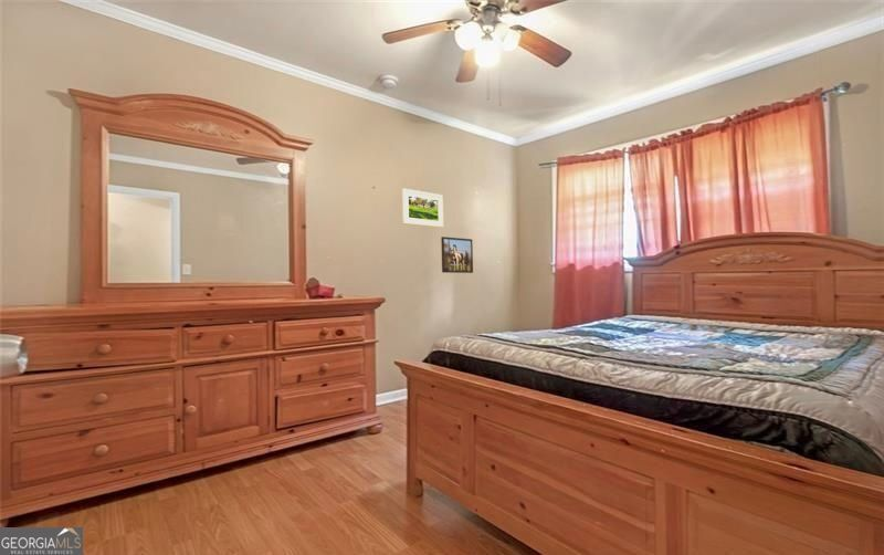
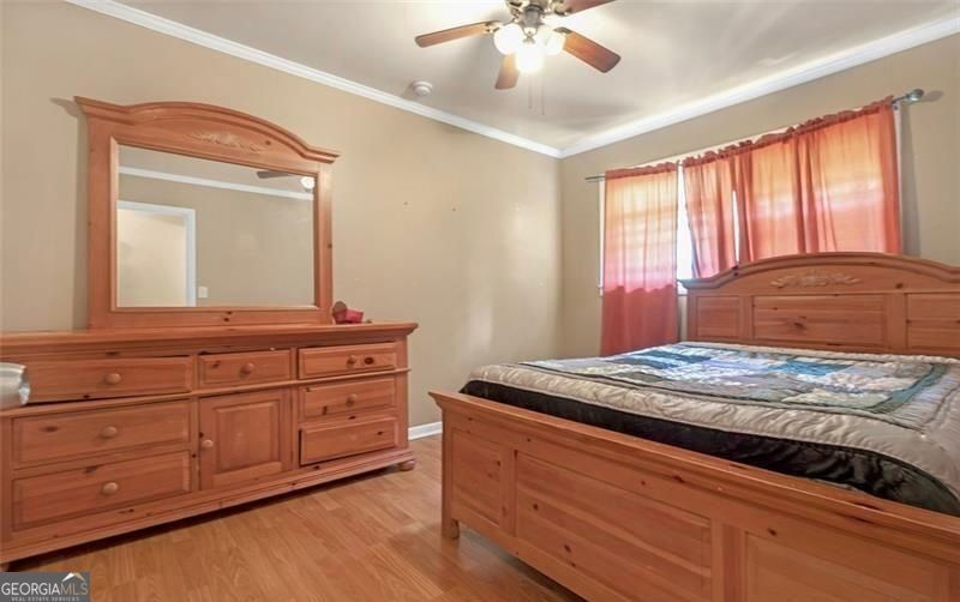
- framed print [401,188,444,229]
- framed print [440,235,474,274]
